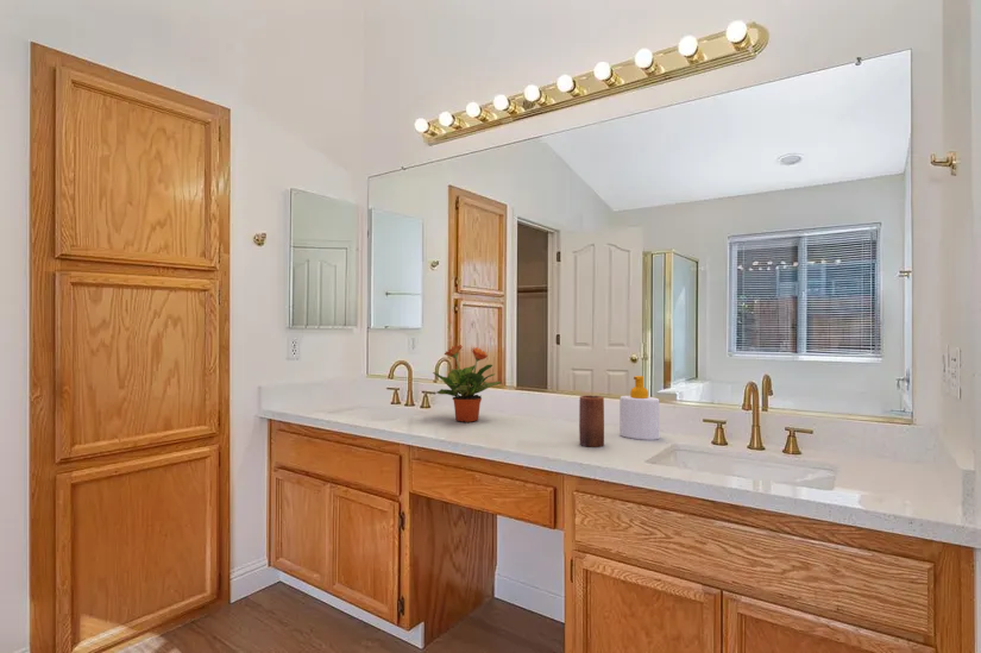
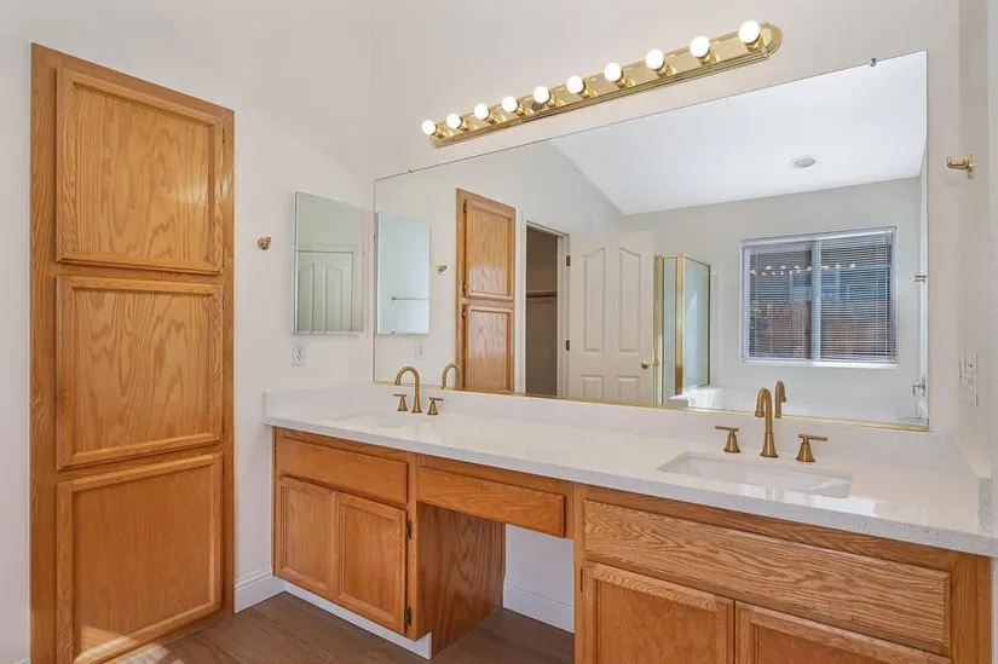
- candle [578,395,605,448]
- potted plant [432,344,502,423]
- soap bottle [618,375,660,441]
